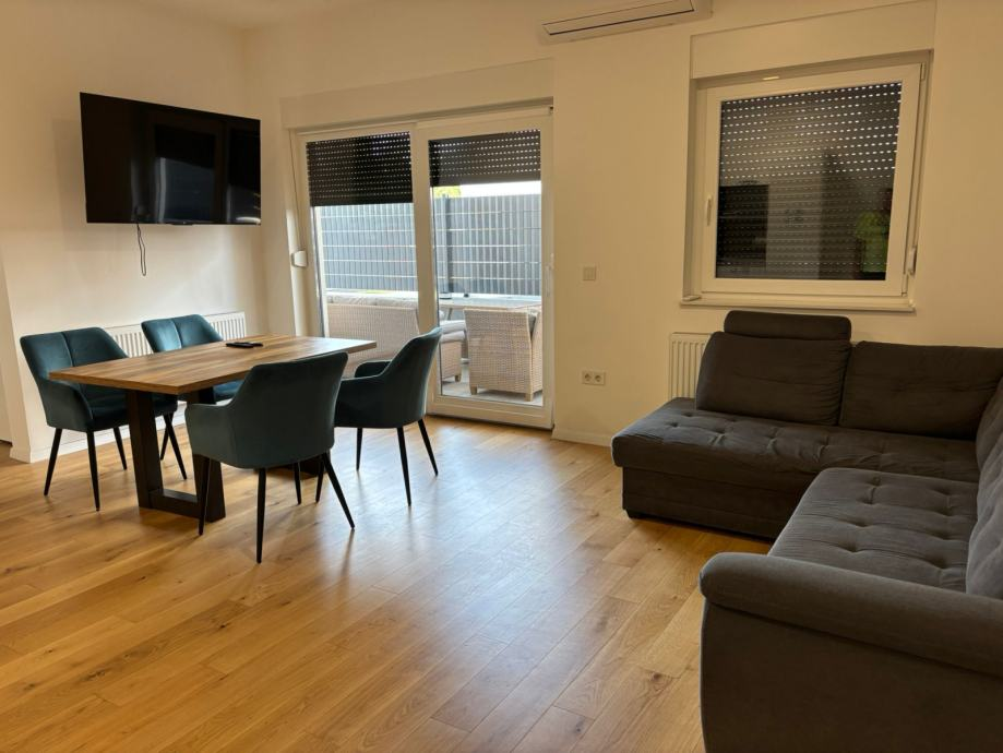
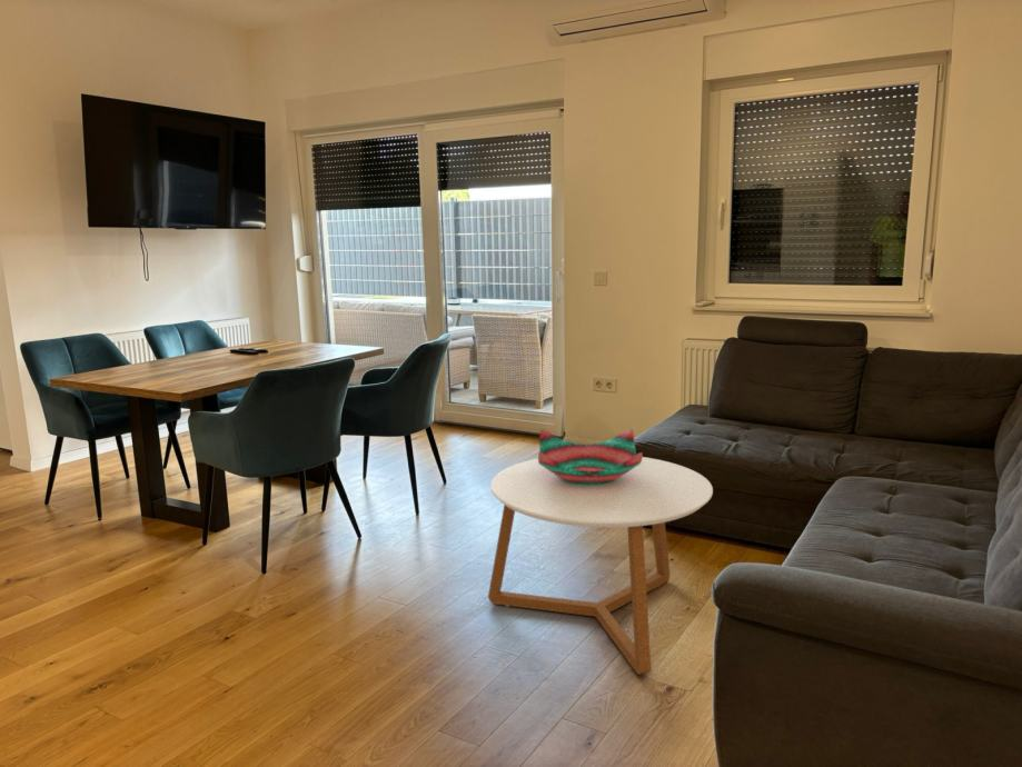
+ coffee table [487,456,714,676]
+ decorative bowl [537,428,644,485]
